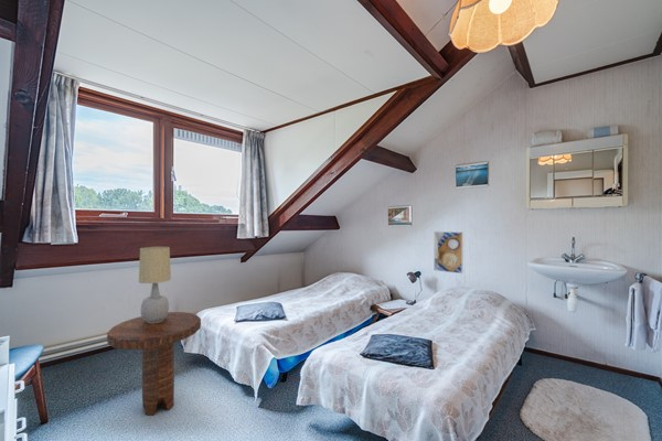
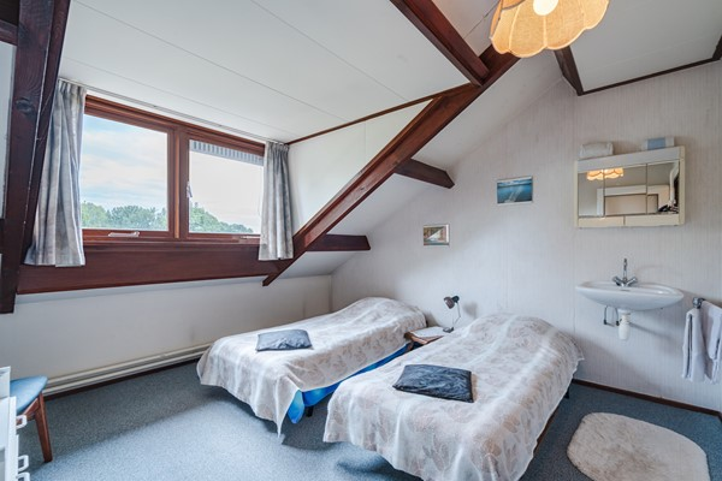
- side table [106,311,202,417]
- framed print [433,230,465,275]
- table lamp [138,246,172,323]
